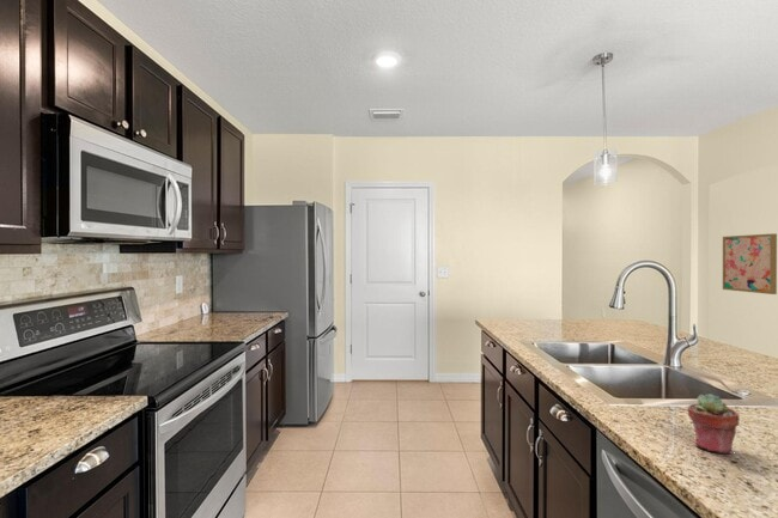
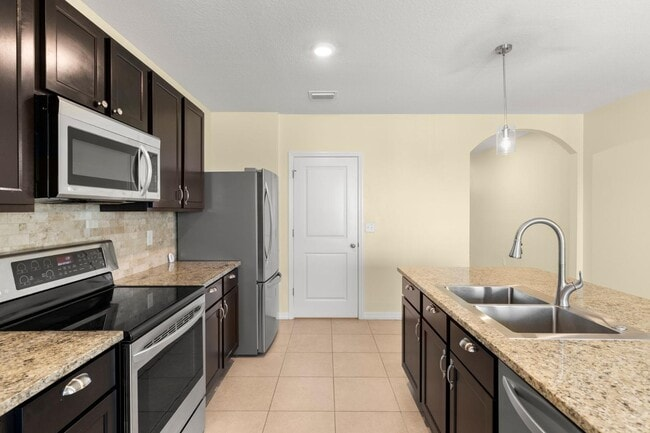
- wall art [722,232,778,295]
- potted succulent [686,392,741,455]
